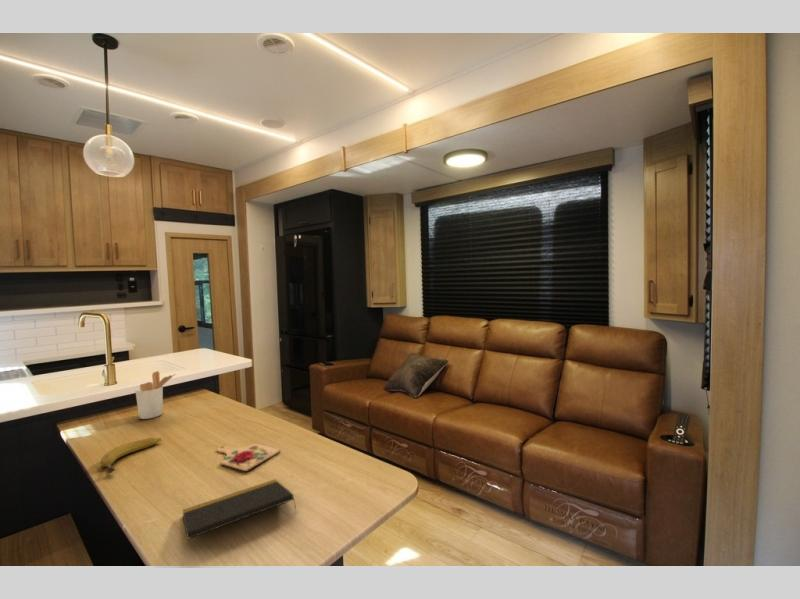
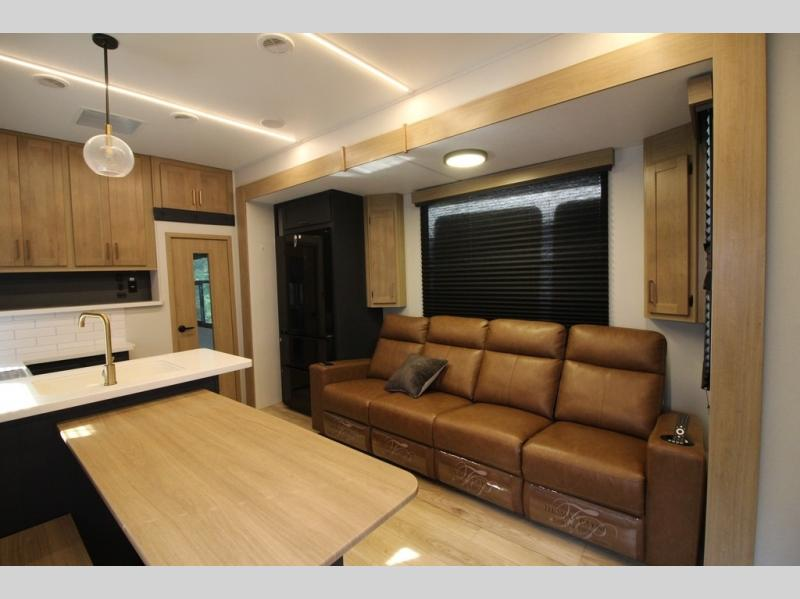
- cutting board [216,443,281,472]
- utensil holder [134,370,176,420]
- fruit [100,437,162,474]
- notepad [182,478,298,540]
